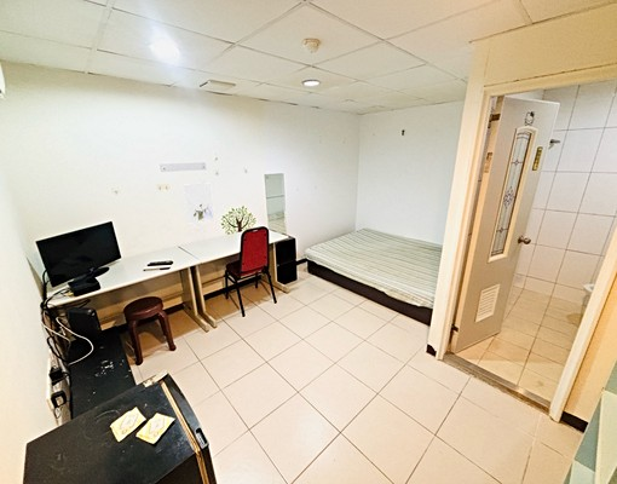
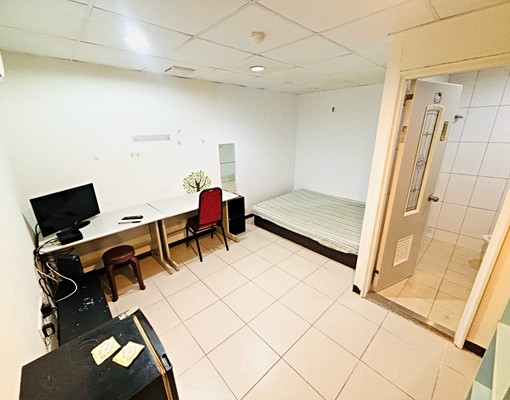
- wall art [183,183,215,224]
